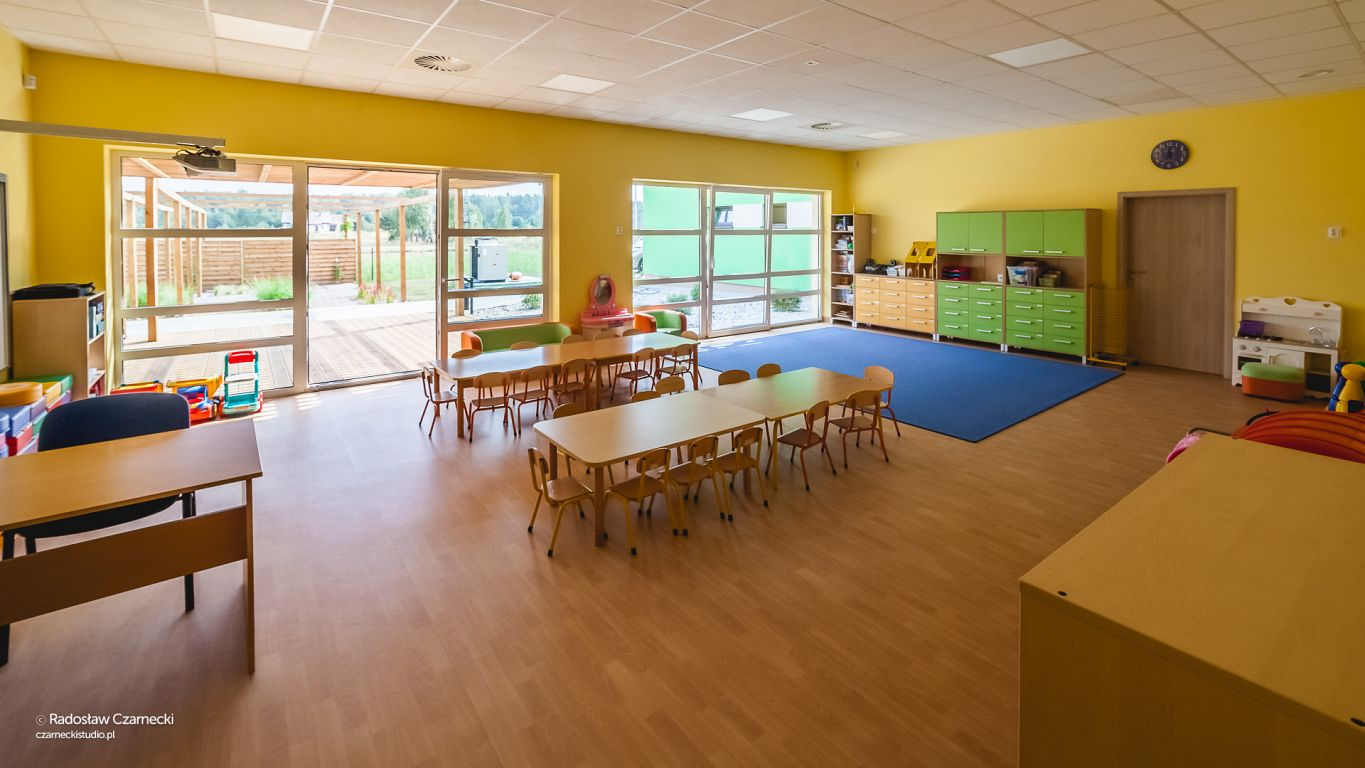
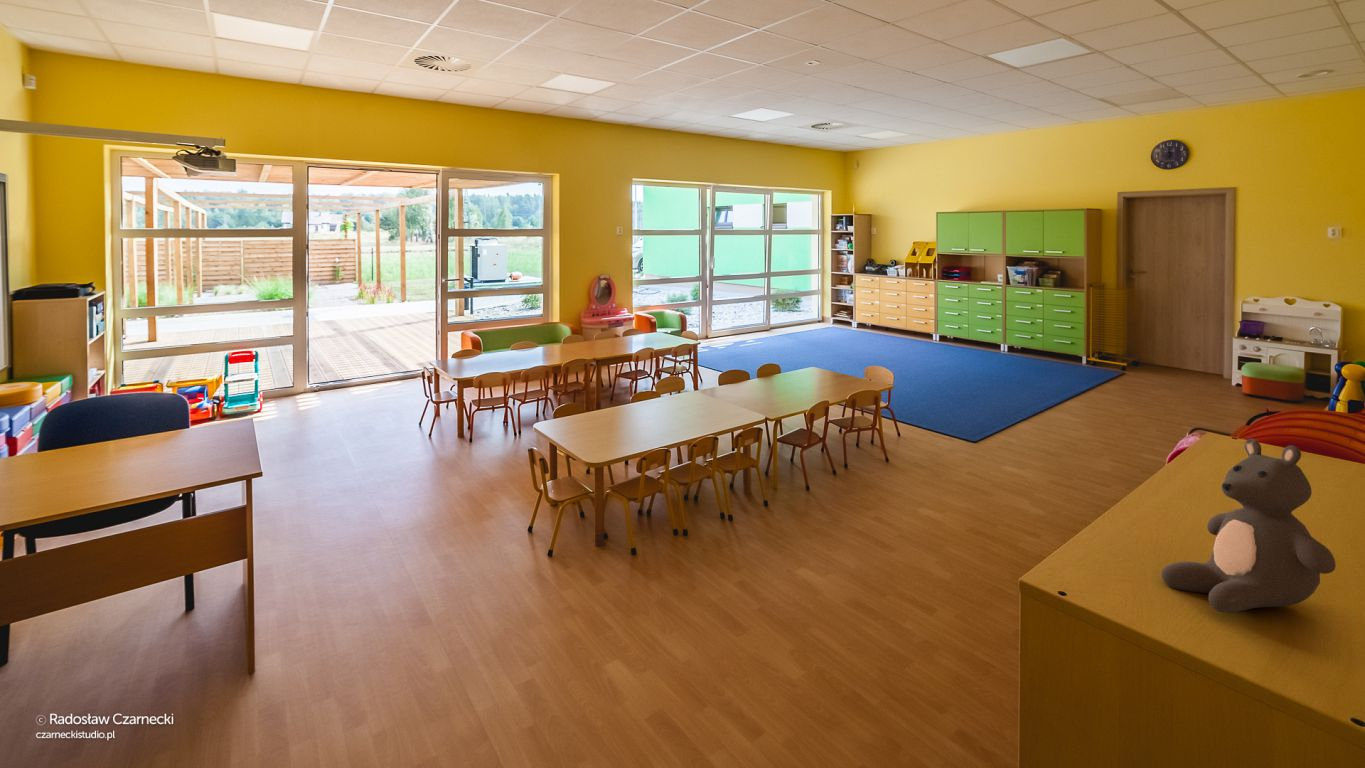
+ teddy bear [1160,437,1337,614]
